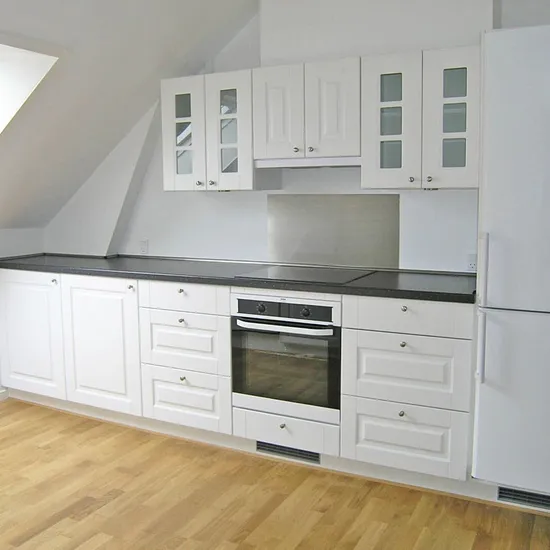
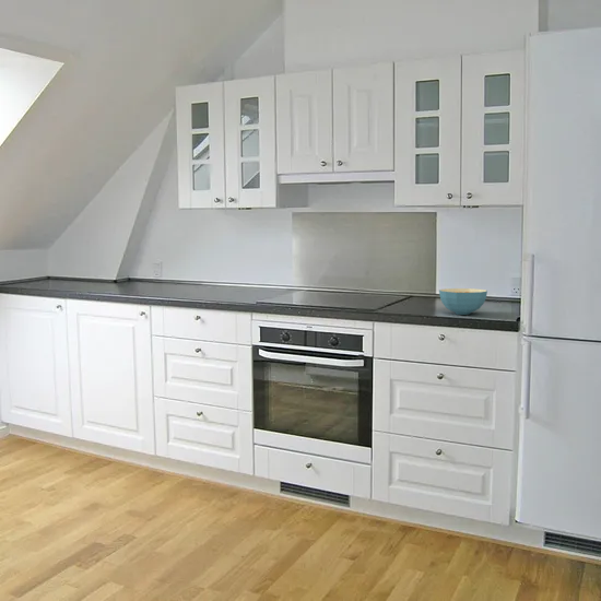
+ cereal bowl [438,287,488,316]
